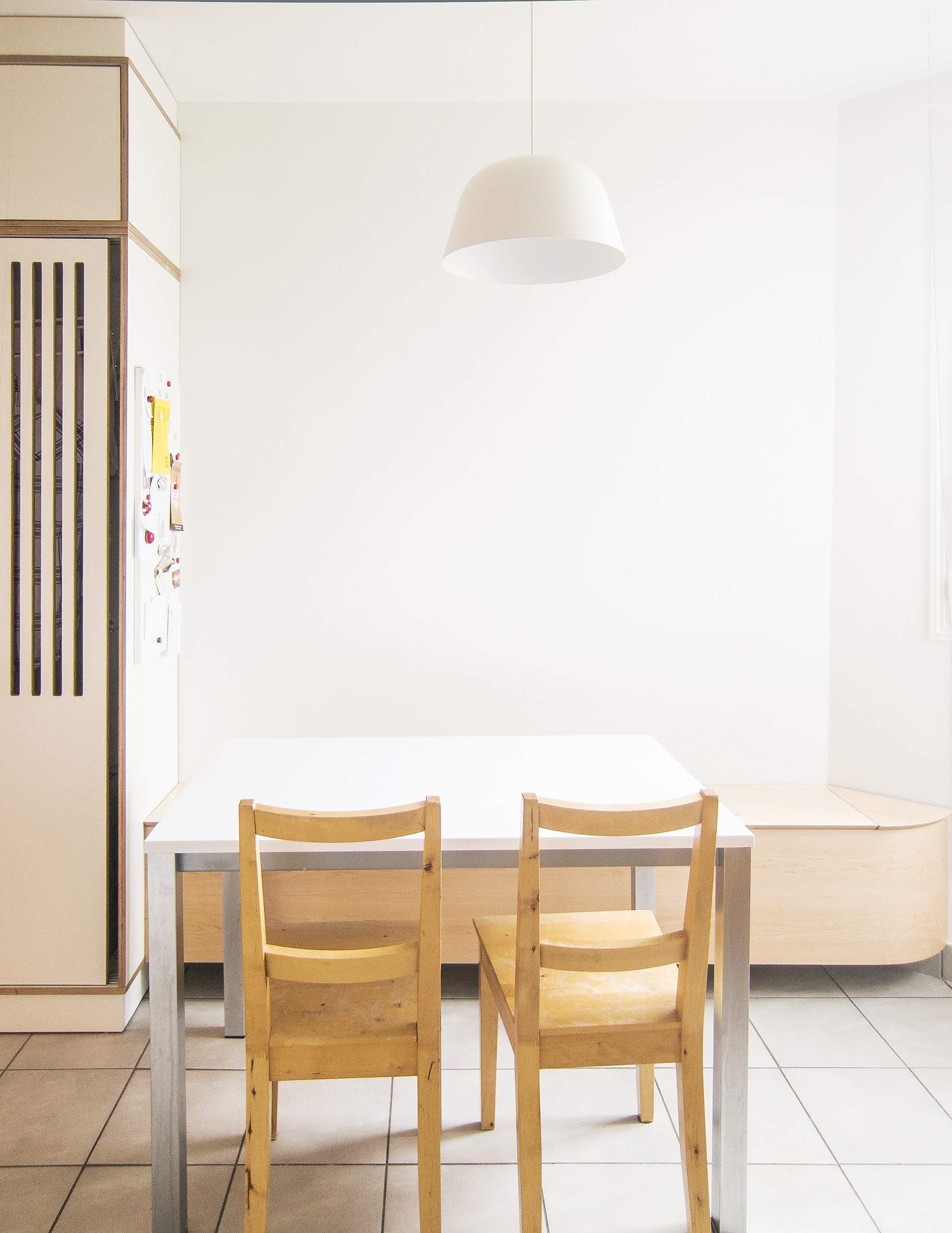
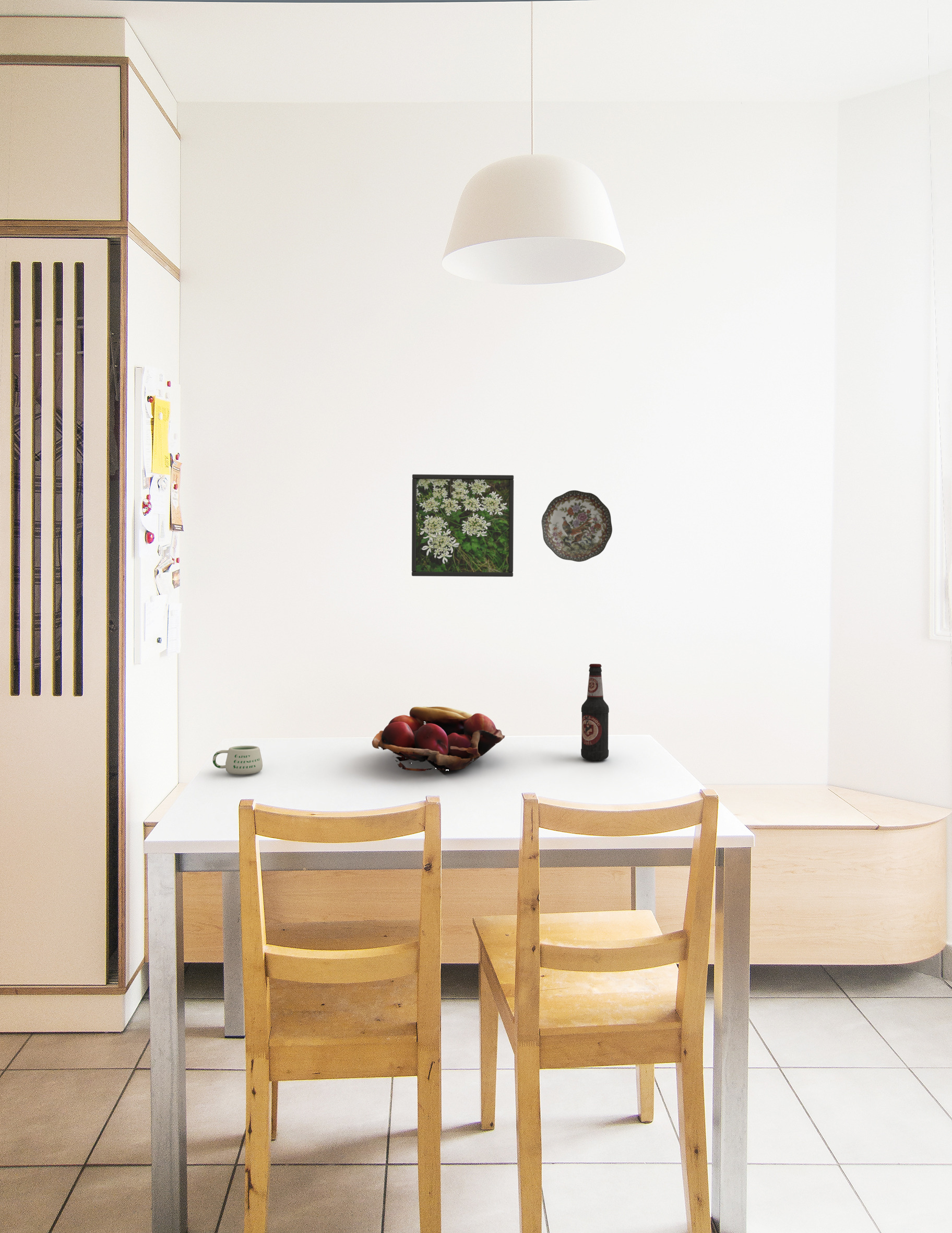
+ bottle [580,663,610,761]
+ mug [212,745,263,775]
+ decorative plate [541,490,613,562]
+ fruit basket [372,706,506,772]
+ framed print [411,474,514,577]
